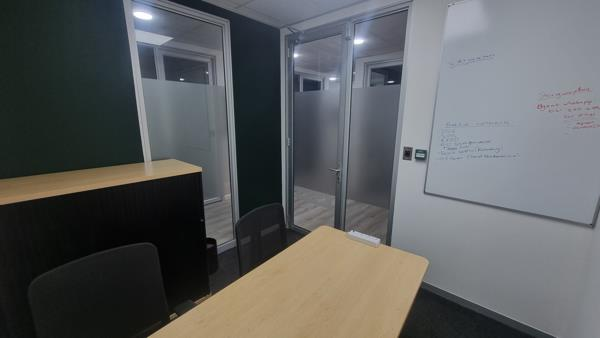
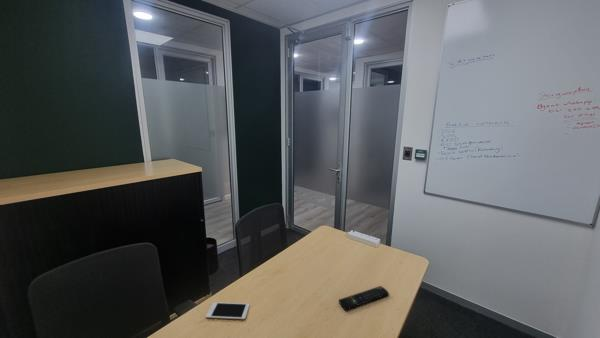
+ cell phone [205,301,250,320]
+ remote control [338,285,390,311]
